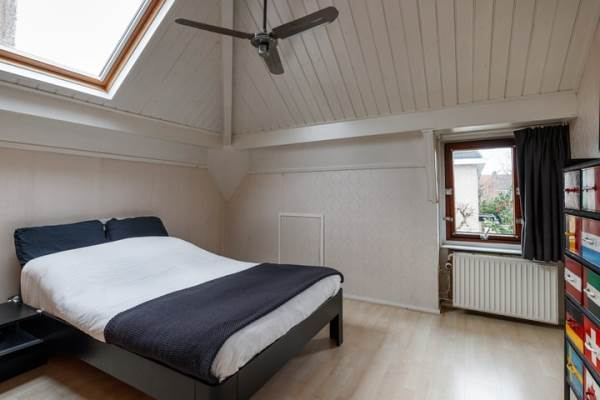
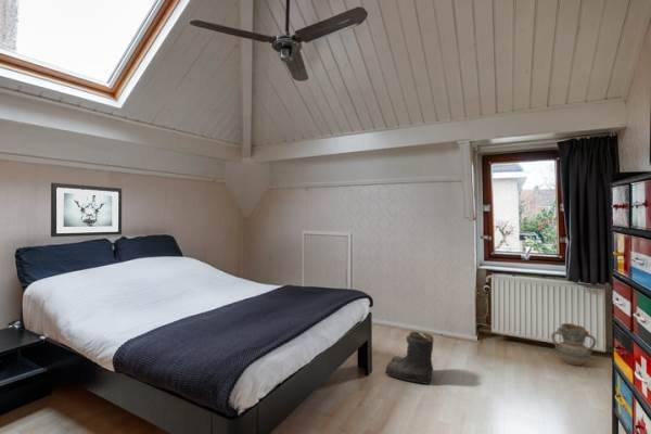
+ ceramic jug [550,322,598,367]
+ boots [384,331,434,385]
+ wall art [50,181,123,238]
